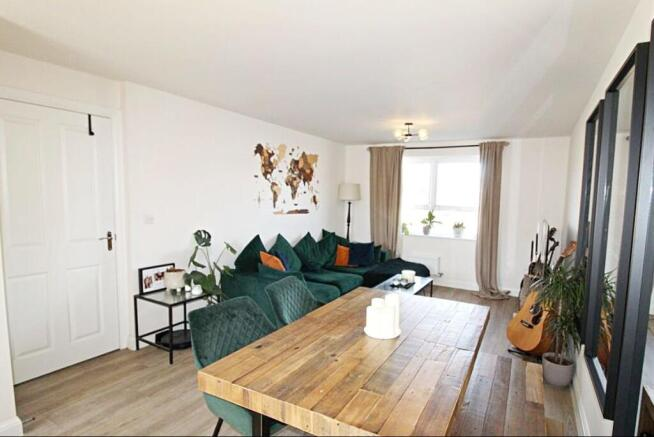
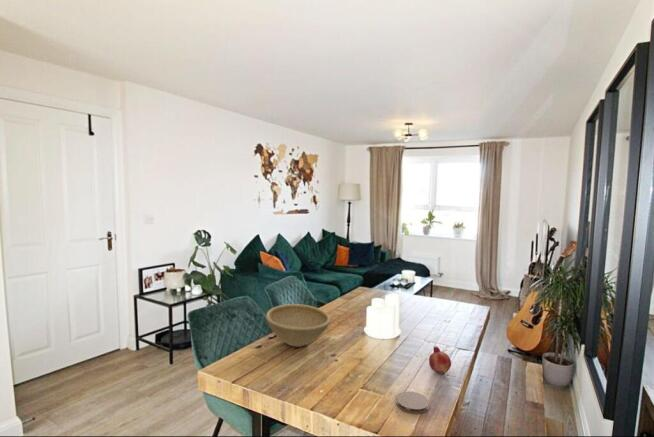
+ coaster [395,390,430,415]
+ fruit [428,345,452,375]
+ bowl [265,303,332,348]
